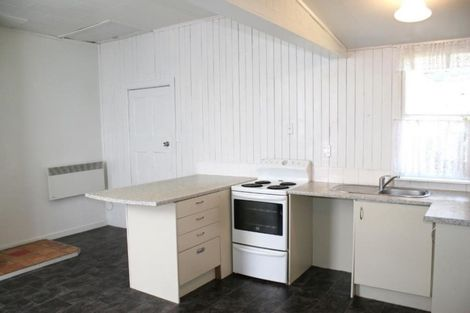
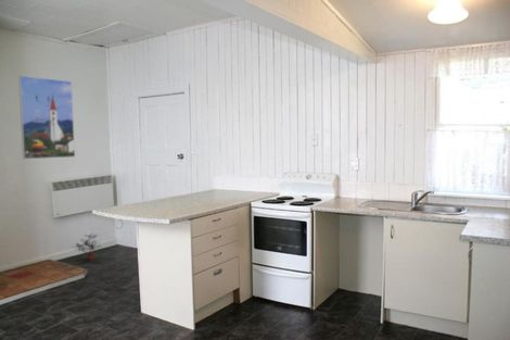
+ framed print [17,75,76,160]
+ potted plant [72,232,102,261]
